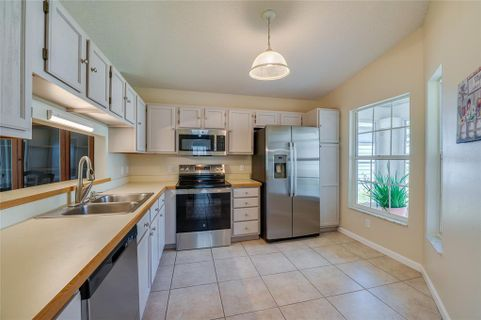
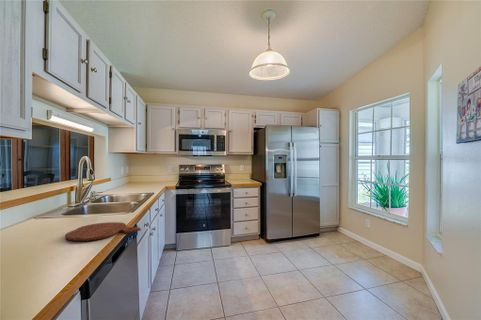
+ cutting board [64,221,142,242]
